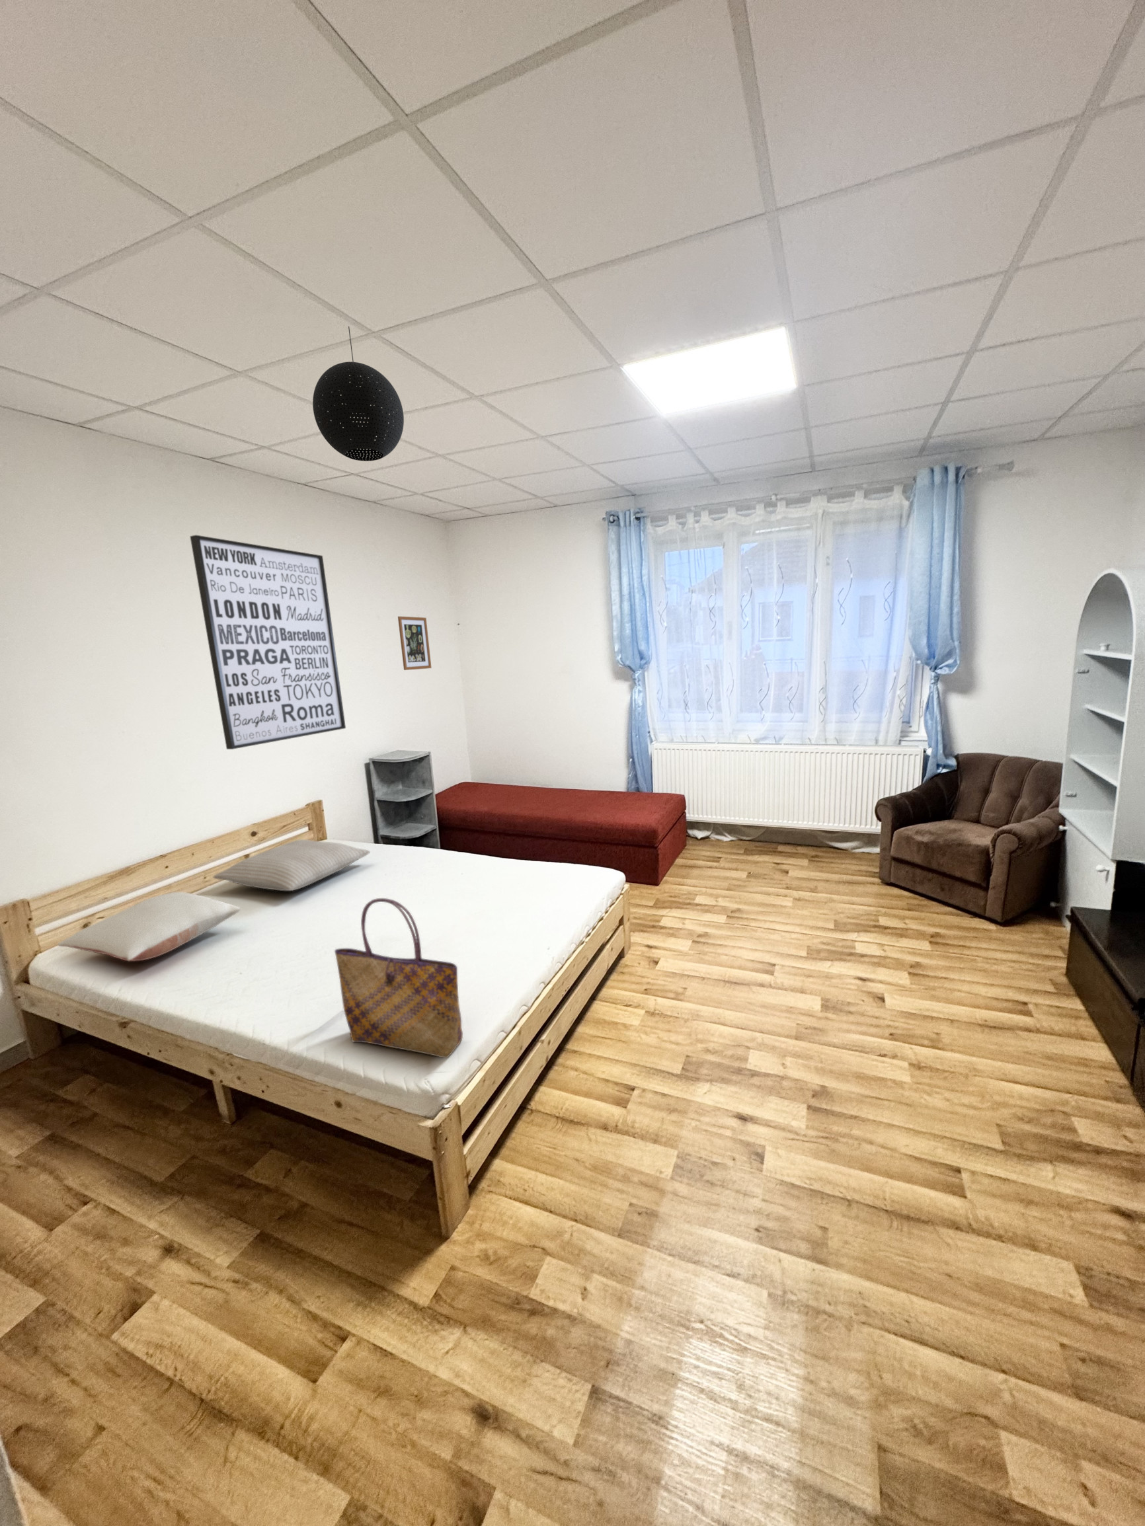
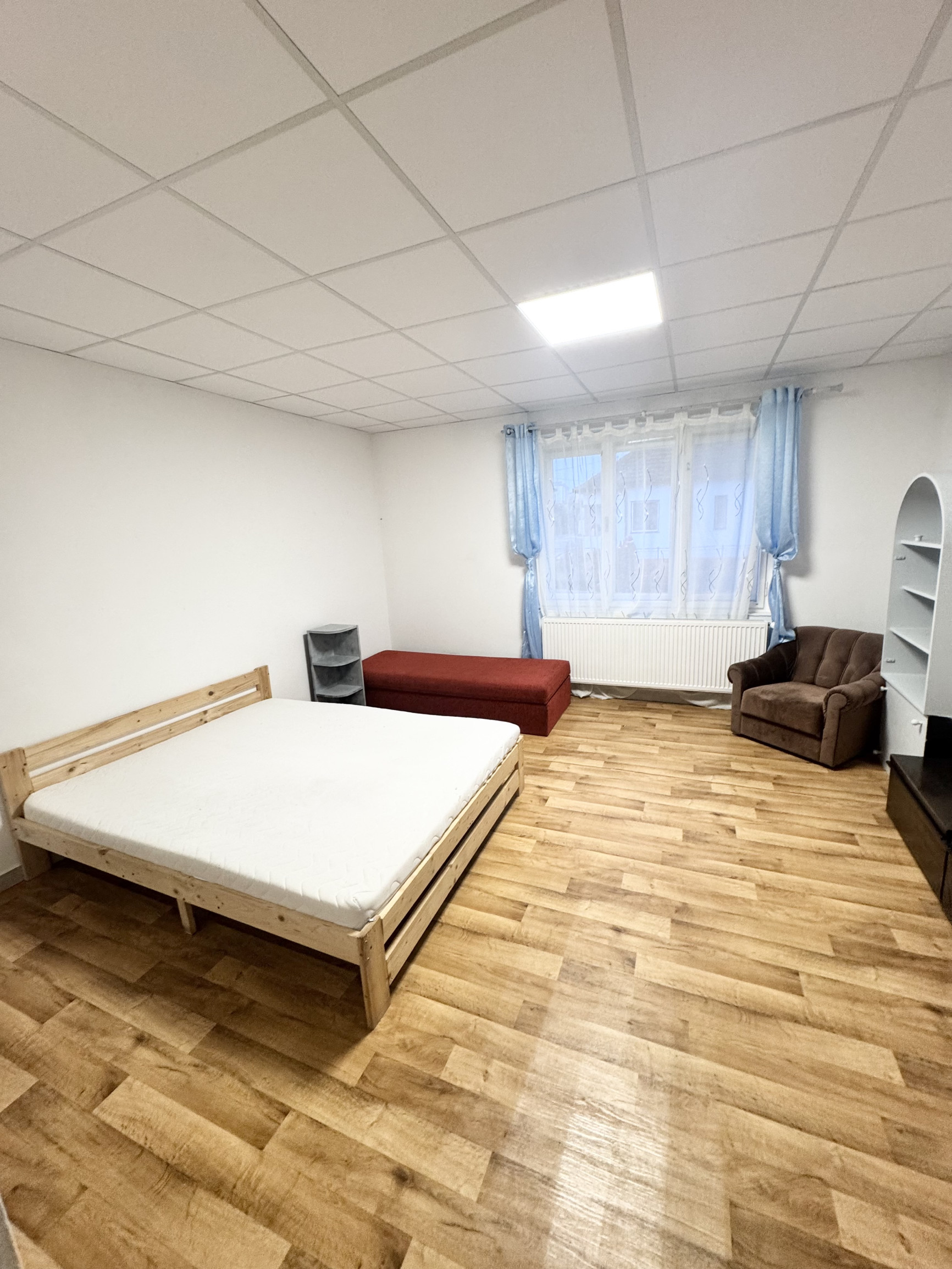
- wall art [189,534,346,750]
- pillow [57,891,241,962]
- tote bag [334,897,463,1058]
- pillow [213,838,370,891]
- pendant light [312,326,404,462]
- wall art [397,616,432,671]
